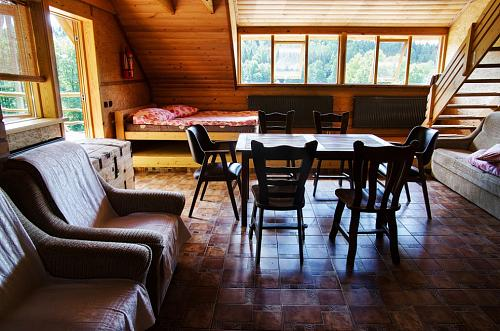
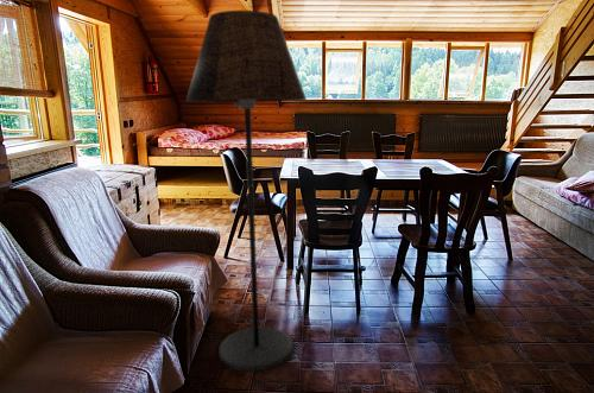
+ floor lamp [185,9,308,373]
